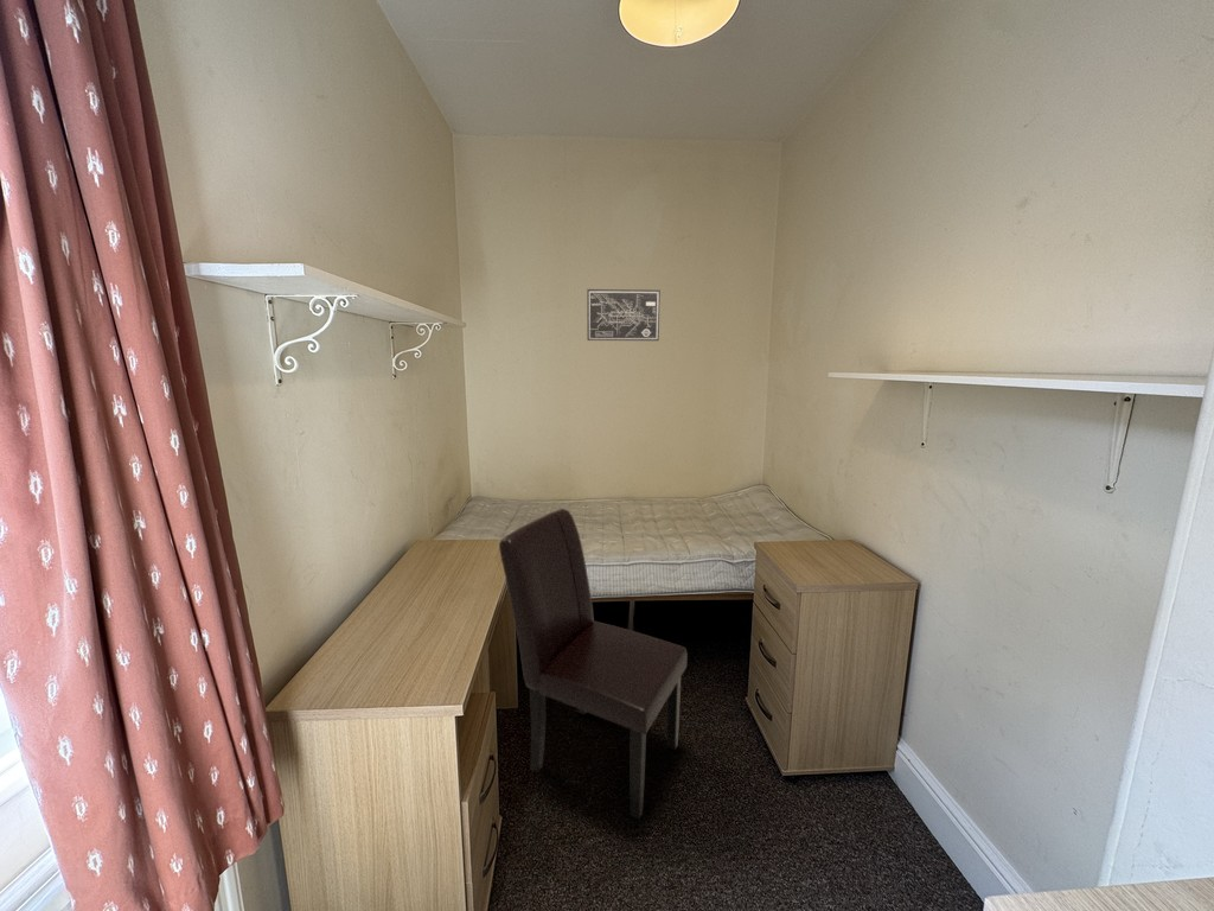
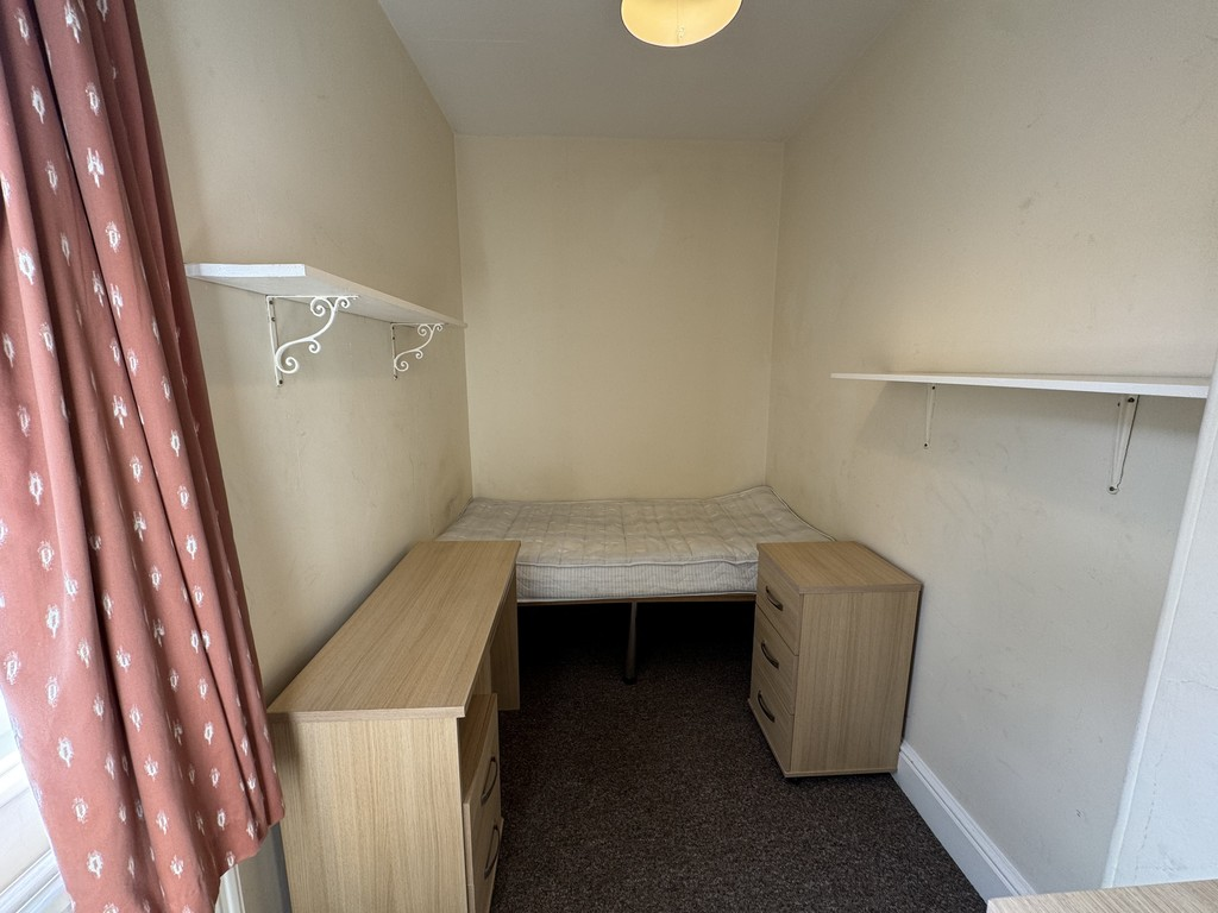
- wall art [586,288,662,342]
- chair [498,508,689,820]
